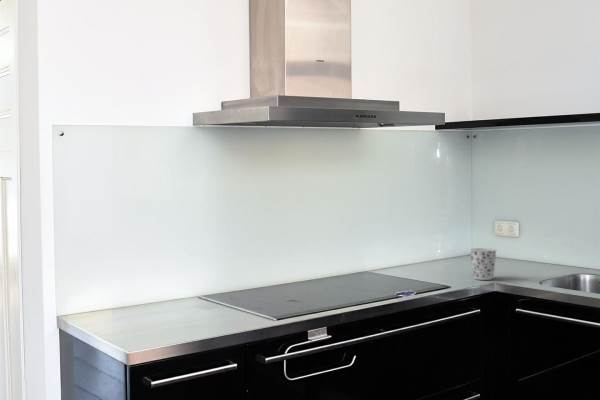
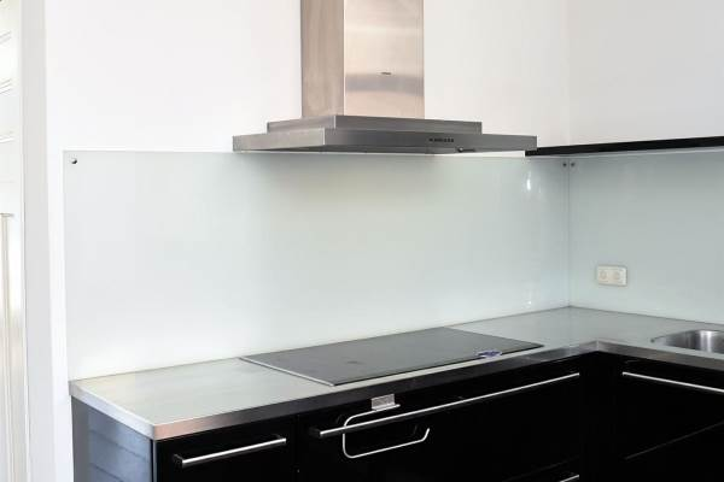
- cup [469,247,497,281]
